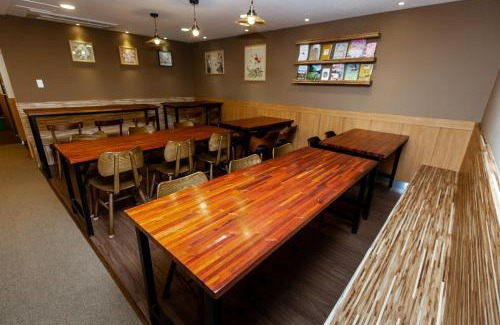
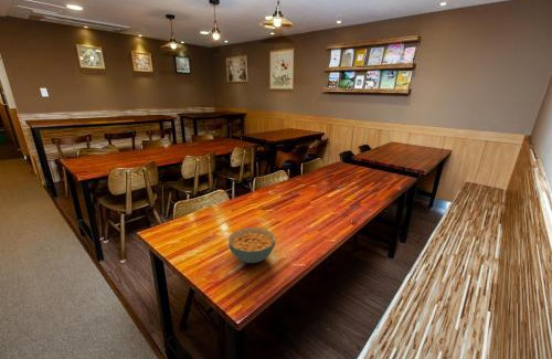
+ cereal bowl [227,226,277,264]
